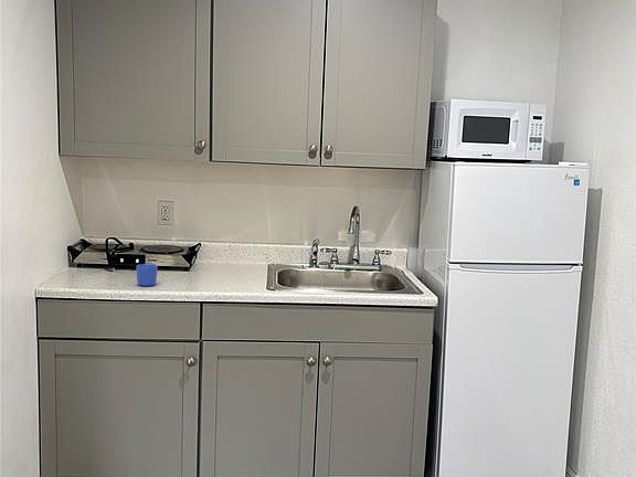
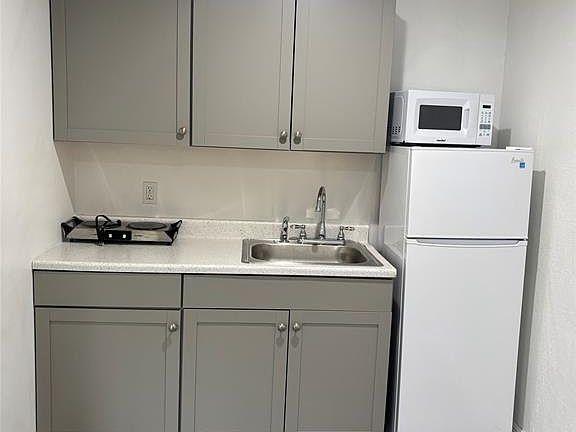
- cup [136,263,158,287]
